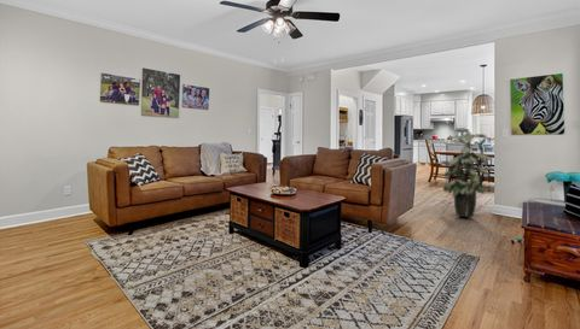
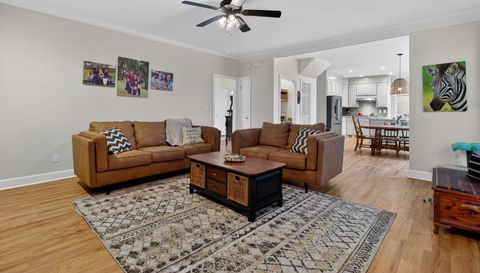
- indoor plant [439,127,492,218]
